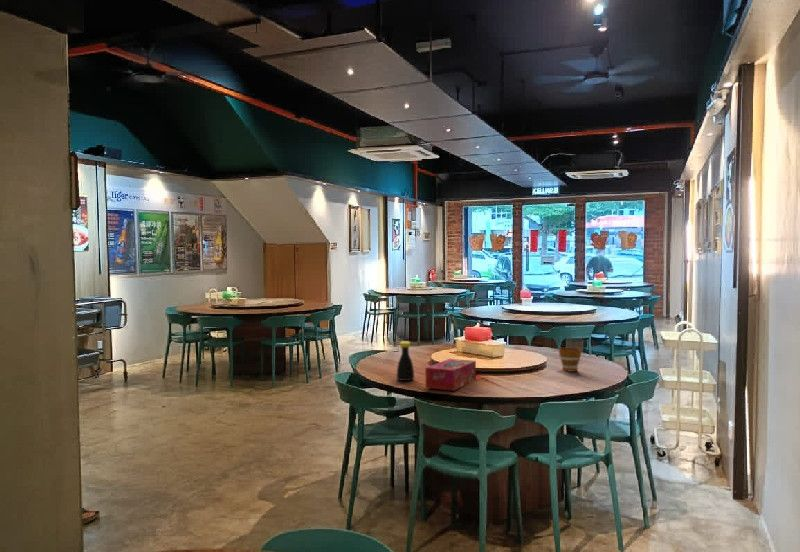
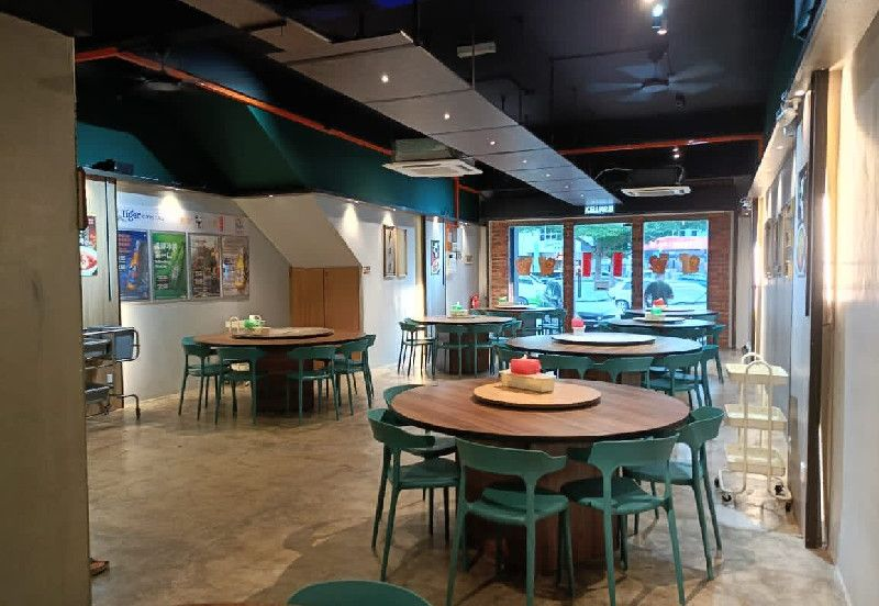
- cup [558,347,583,373]
- tissue box [425,358,477,392]
- bottle [396,340,415,382]
